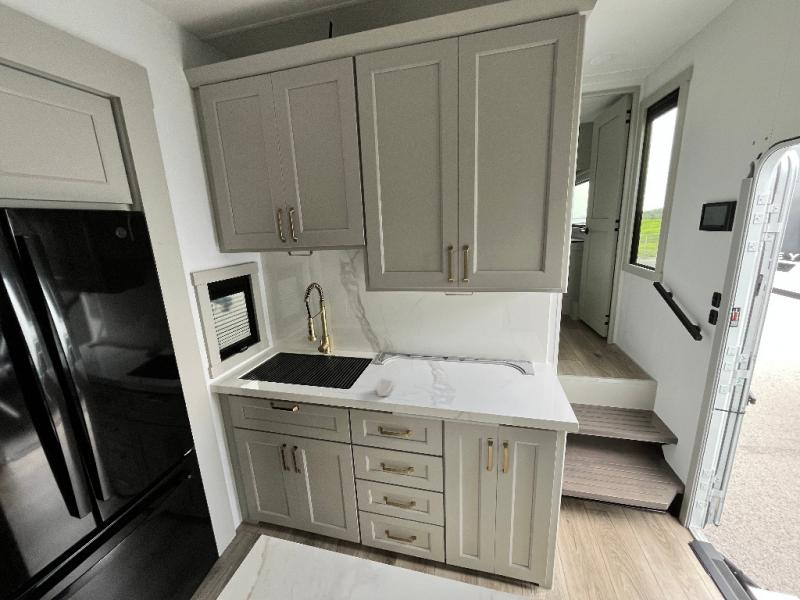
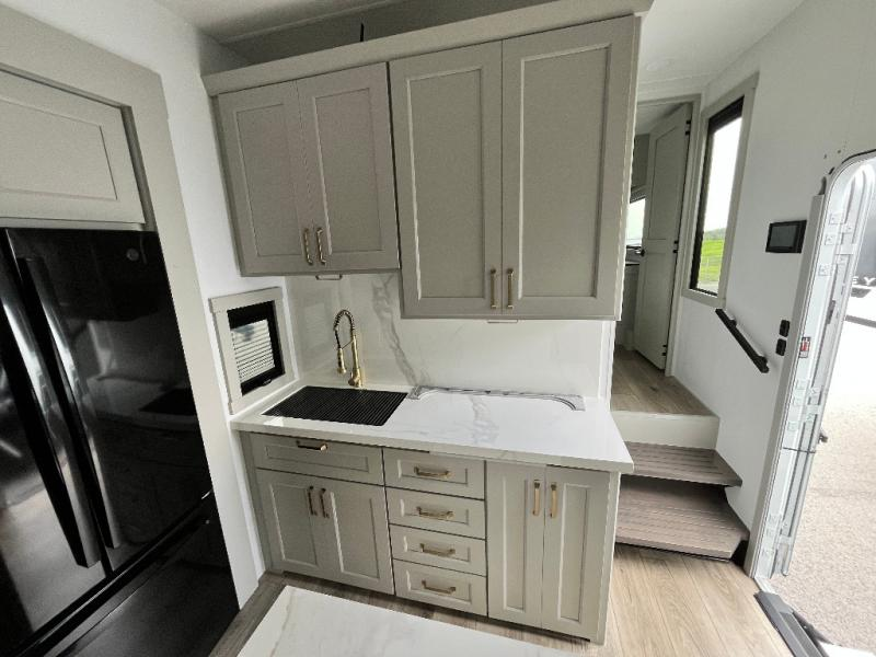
- soap bar [375,377,394,397]
